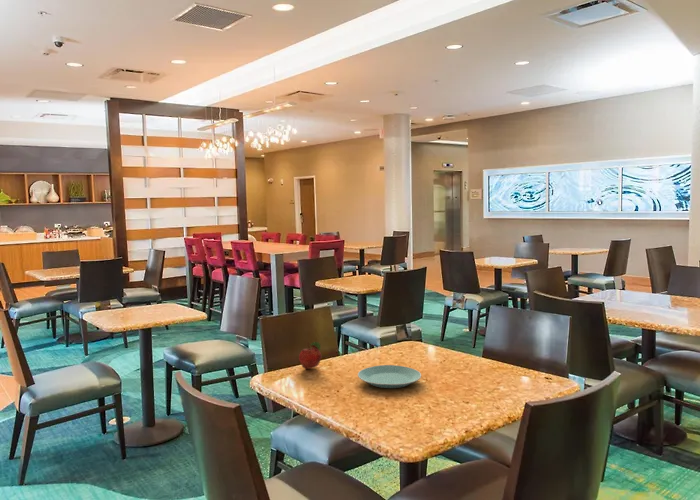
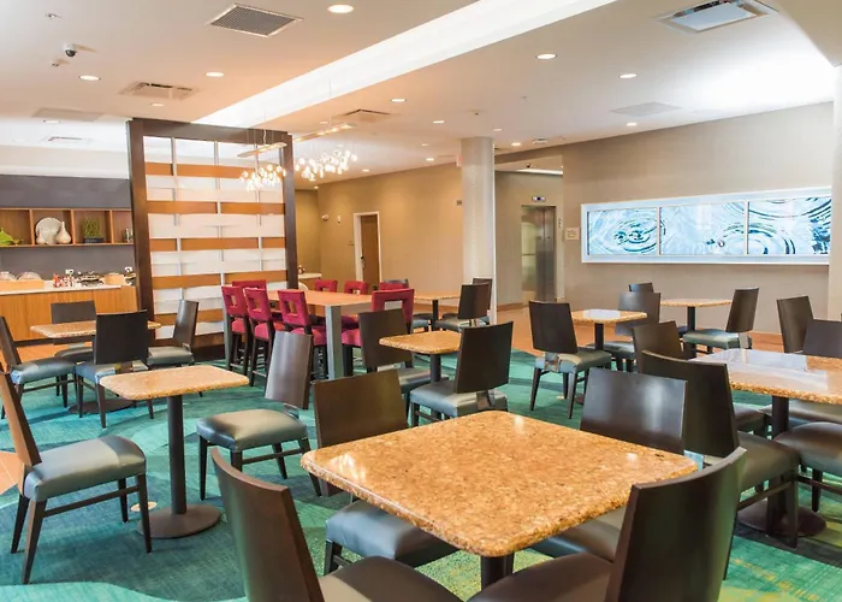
- plate [357,364,422,389]
- fruit [298,341,322,370]
